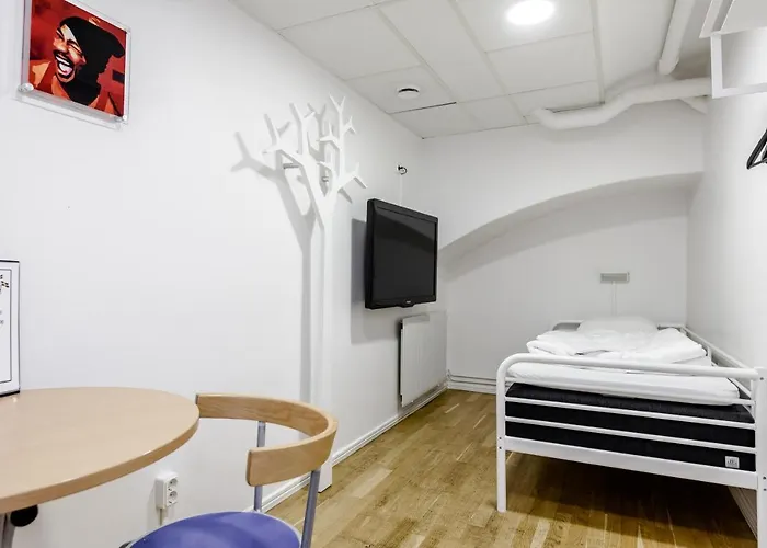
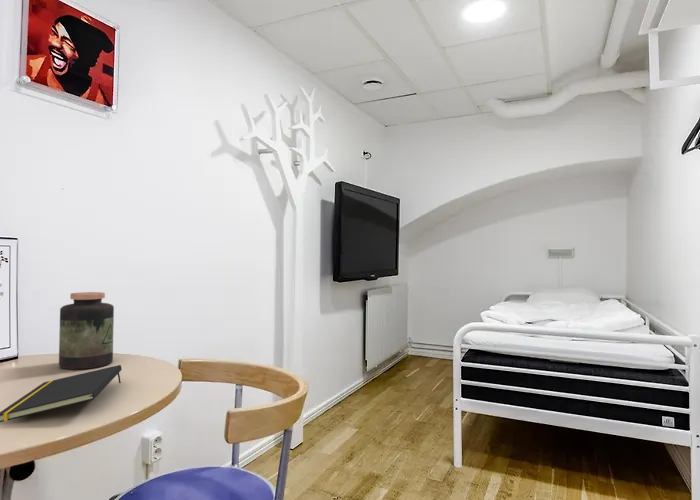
+ jar [58,291,115,370]
+ notepad [0,364,123,423]
